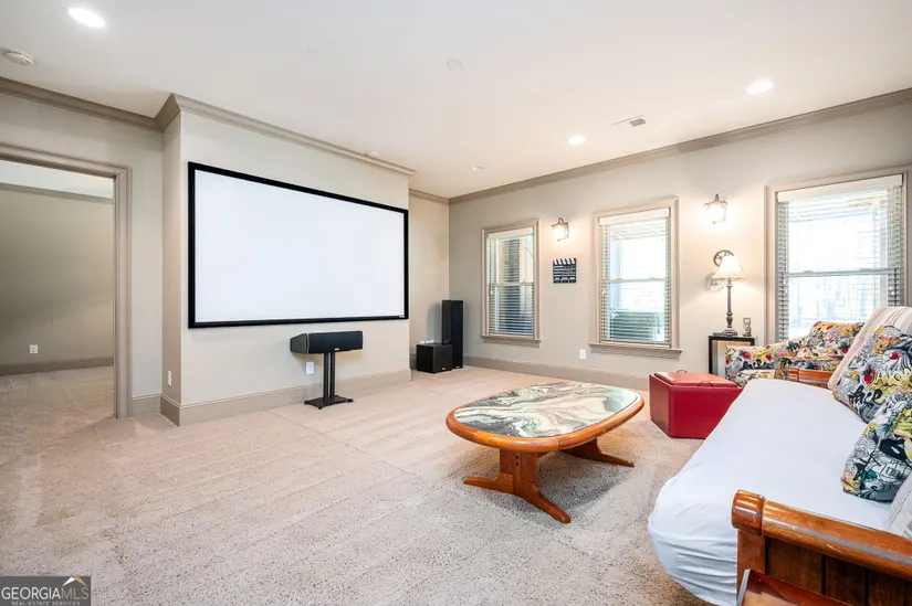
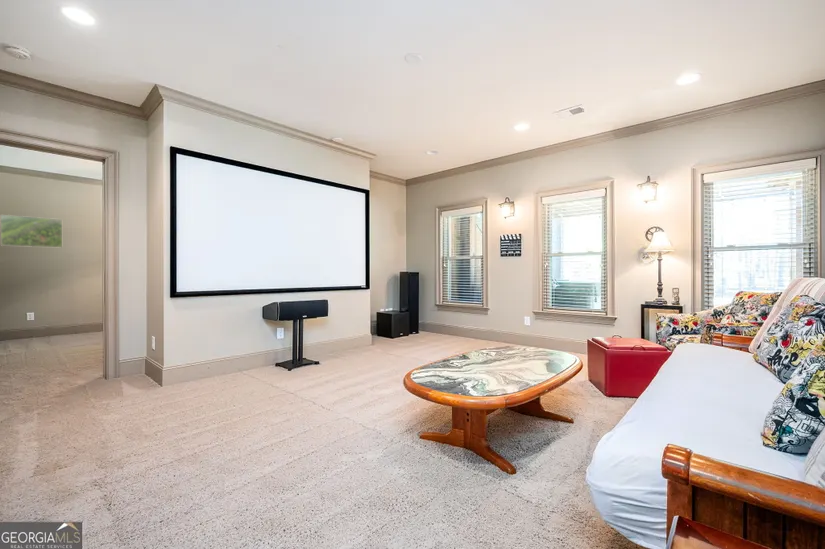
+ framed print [0,214,63,249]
